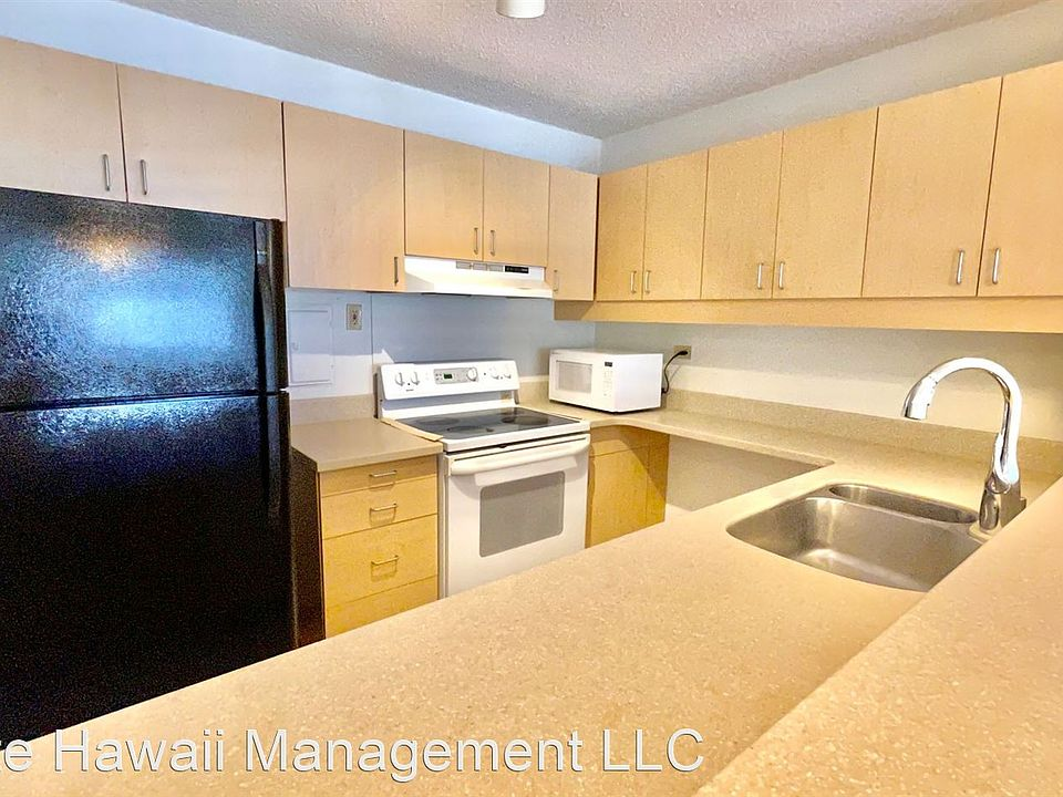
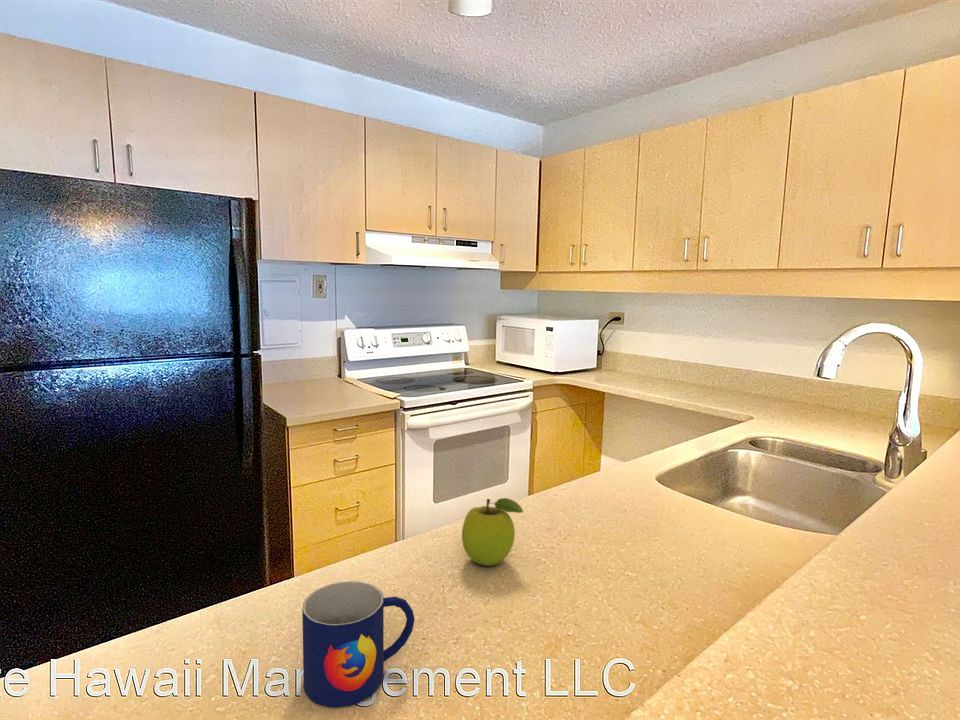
+ fruit [461,497,524,567]
+ mug [301,580,416,709]
